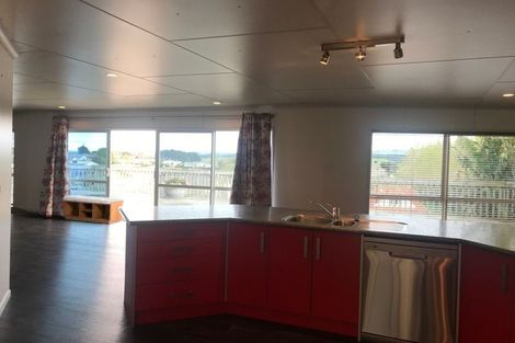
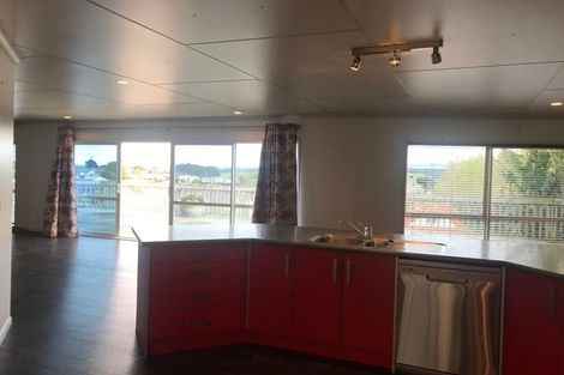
- bench [61,194,125,225]
